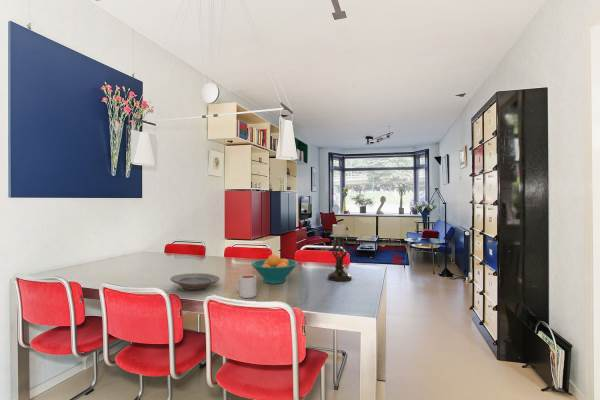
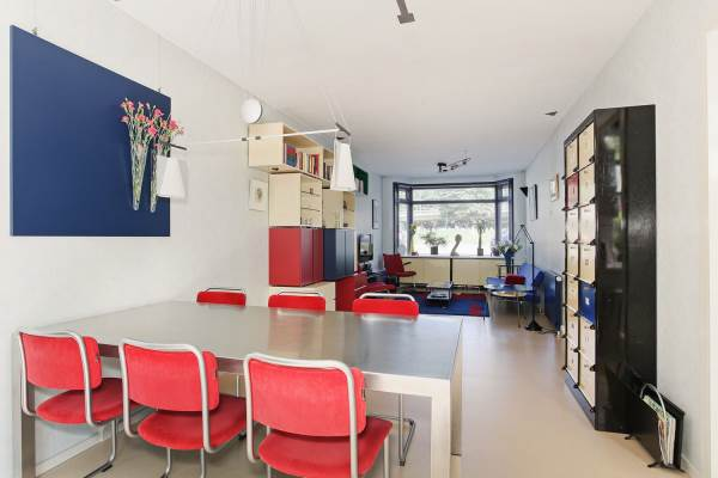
- candle holder [327,222,353,282]
- fruit bowl [250,253,299,285]
- plate [169,272,221,291]
- mug [235,274,257,299]
